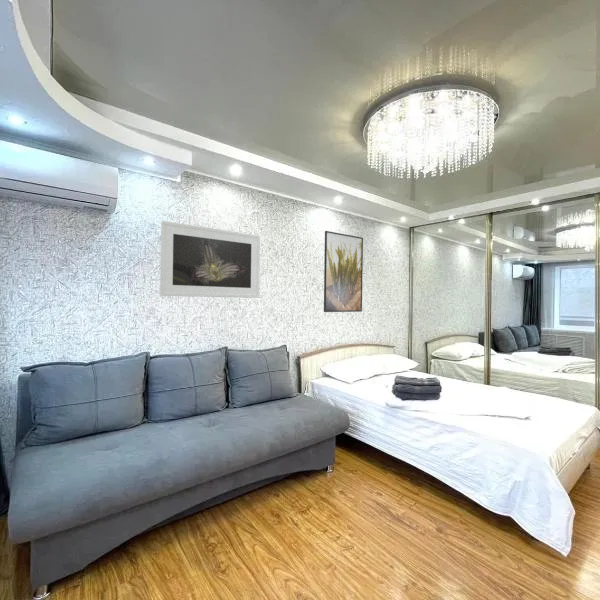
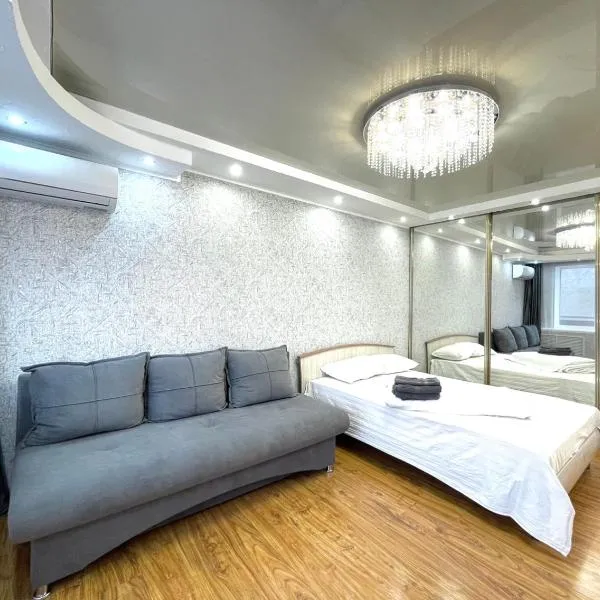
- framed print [159,220,261,299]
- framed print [323,230,364,313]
